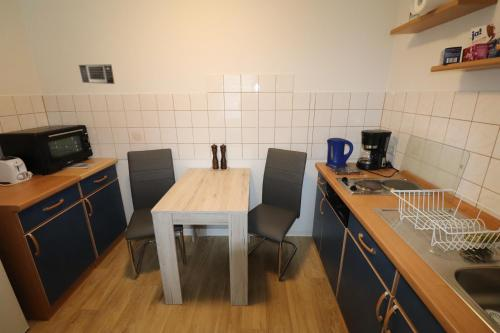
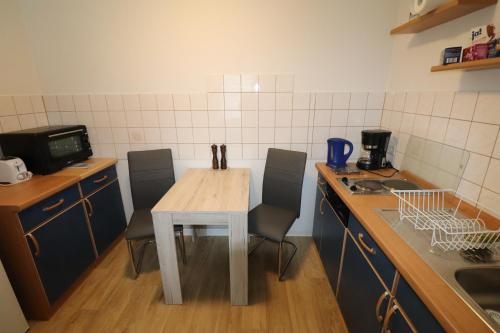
- calendar [77,63,116,85]
